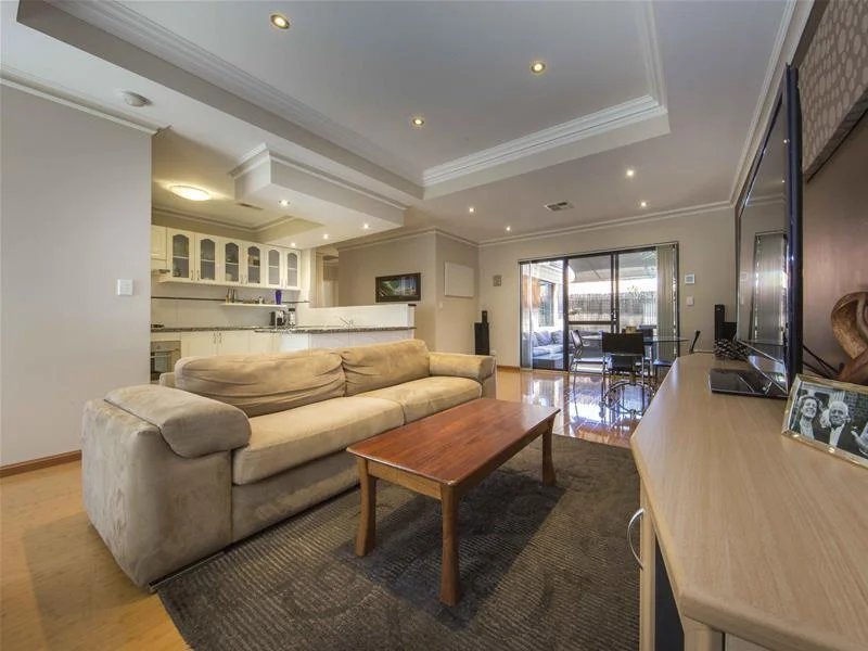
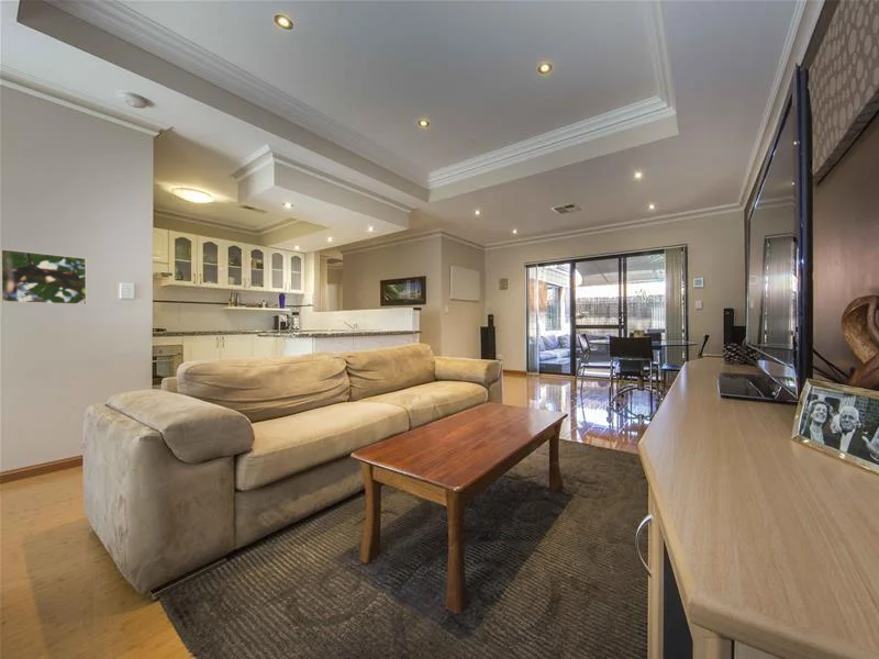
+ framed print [0,248,88,305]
